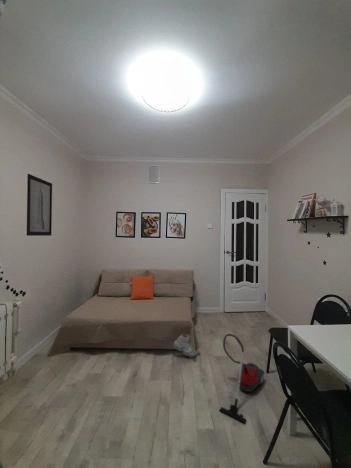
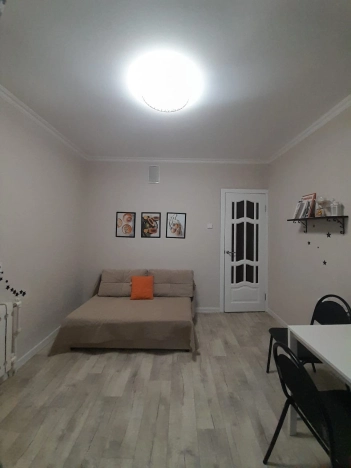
- wall art [26,173,53,237]
- sneaker [172,333,198,358]
- vacuum cleaner [218,333,266,424]
